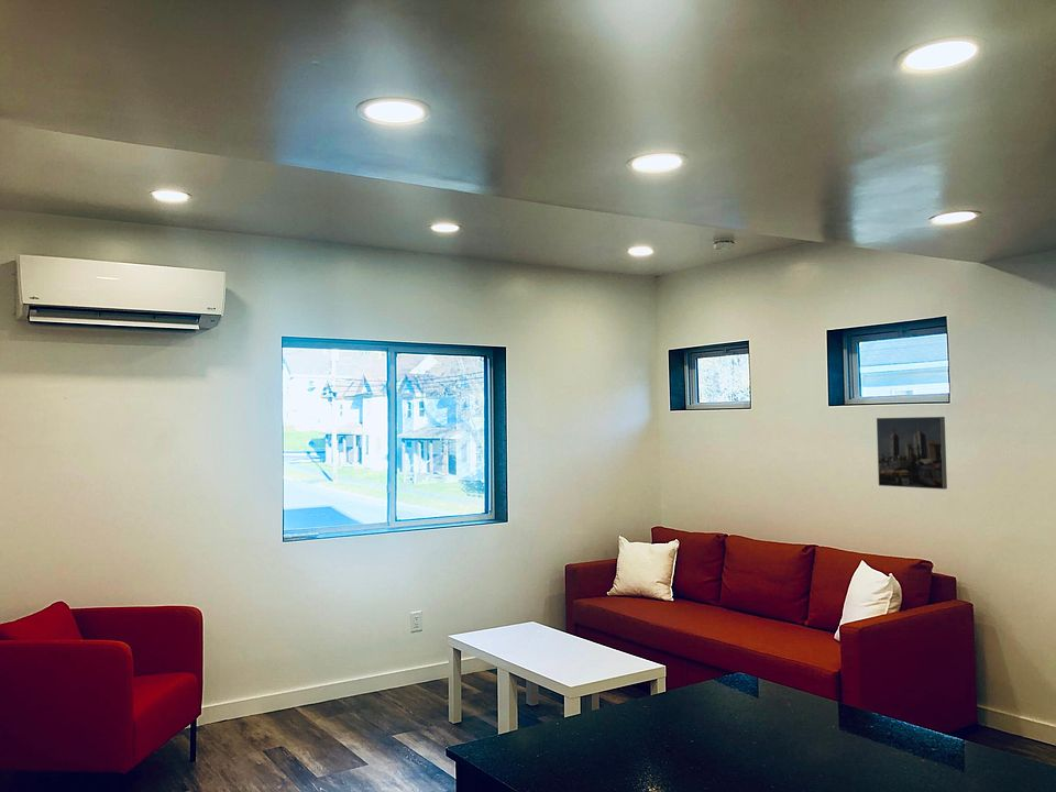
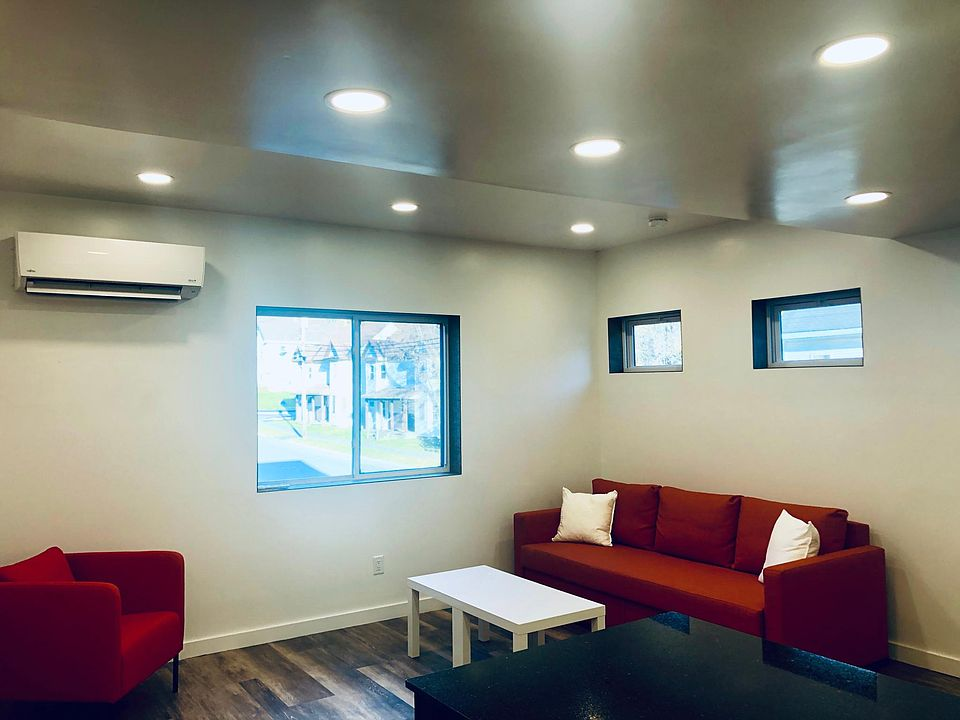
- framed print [876,416,948,491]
